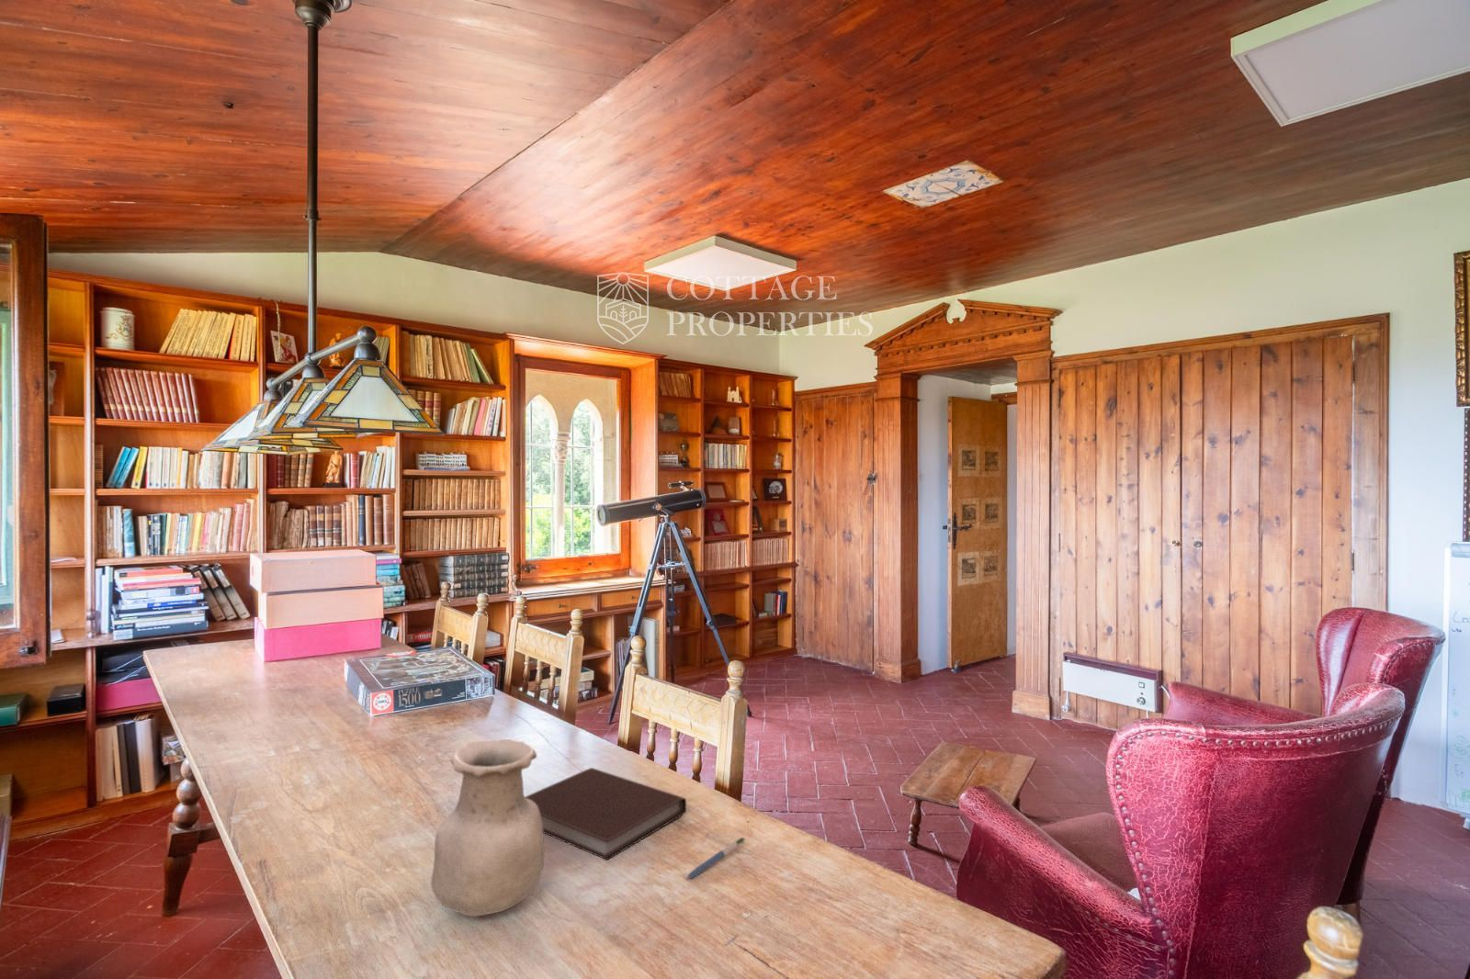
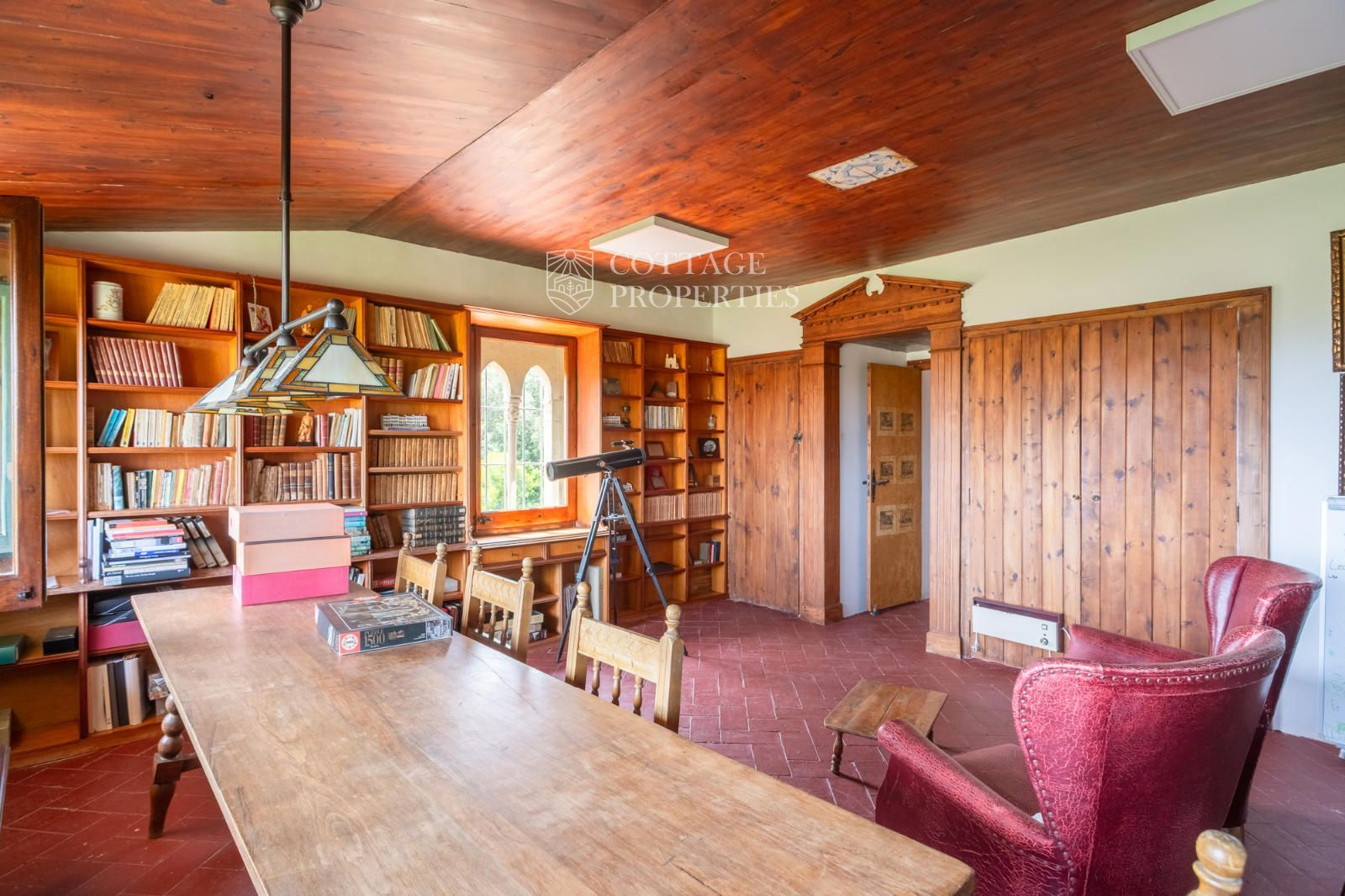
- pen [685,837,746,880]
- notebook [525,767,687,861]
- vase [430,739,544,918]
